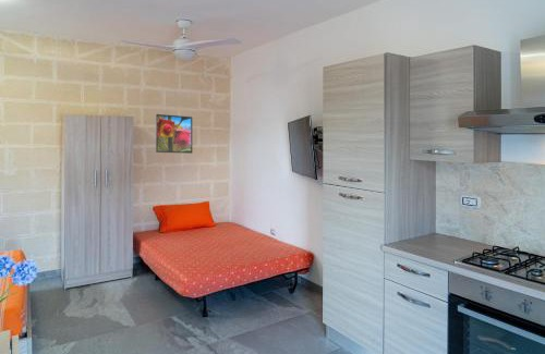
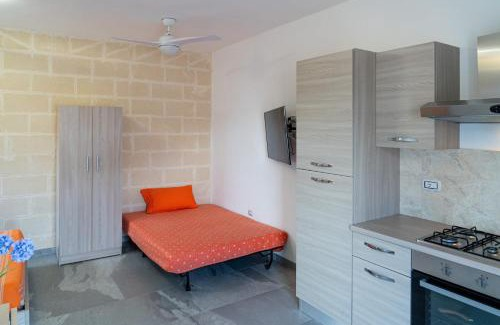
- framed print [155,113,193,155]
